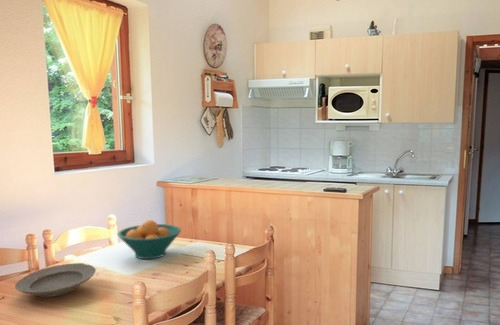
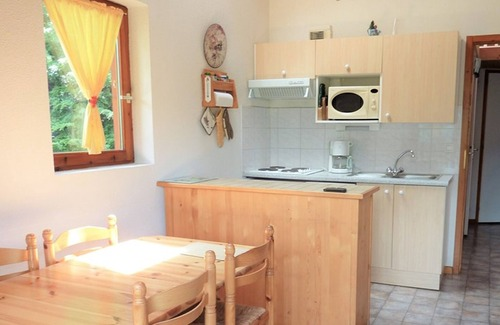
- plate [14,262,97,298]
- fruit bowl [117,219,182,260]
